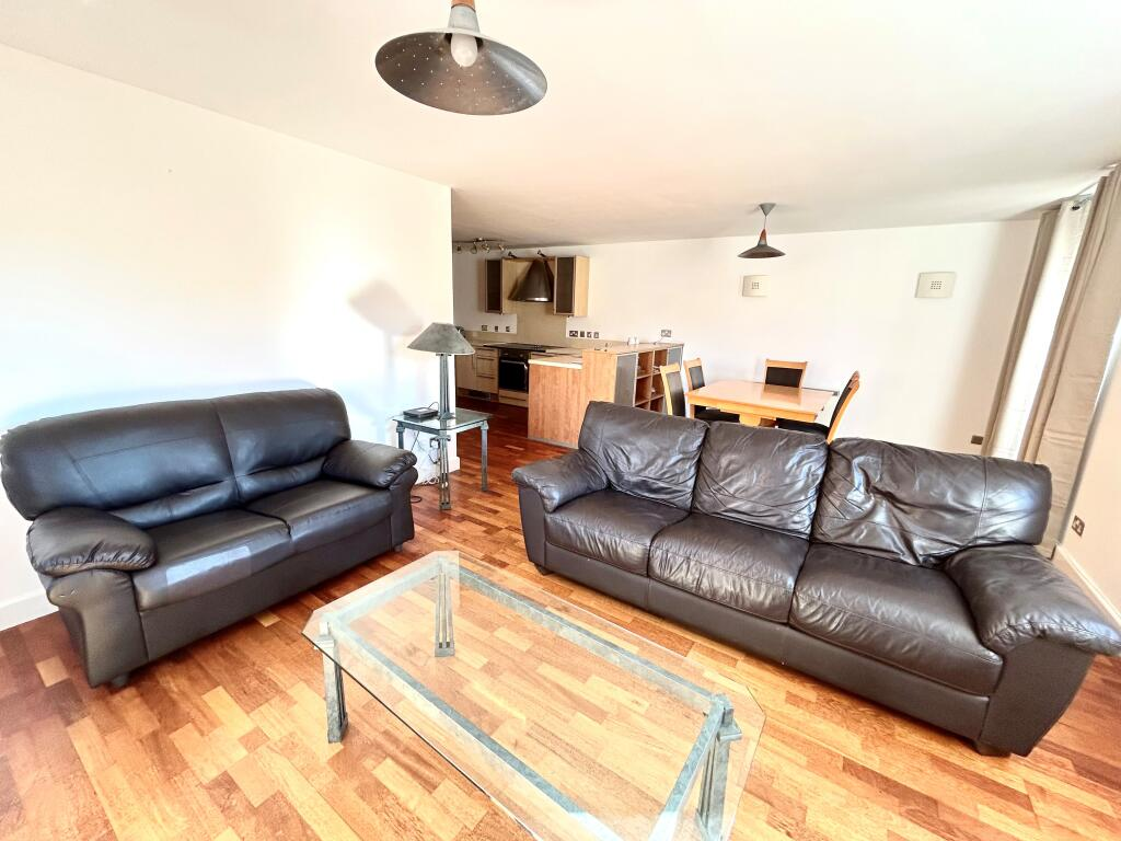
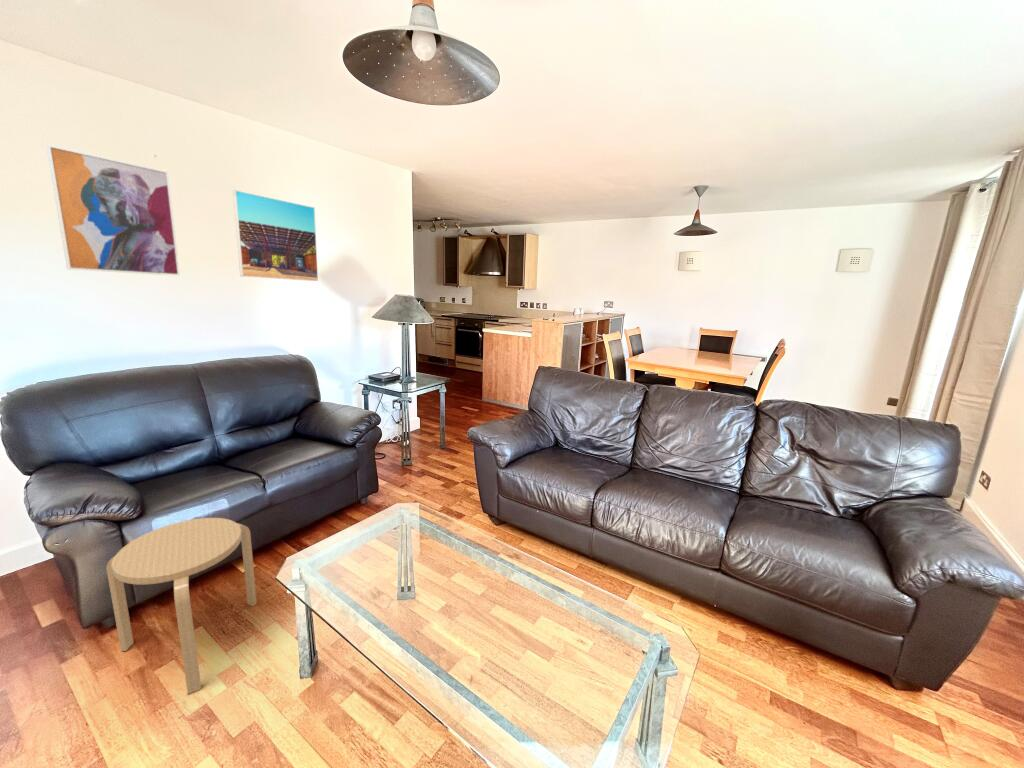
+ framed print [232,189,319,282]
+ stool [106,517,258,695]
+ wall art [45,143,181,277]
